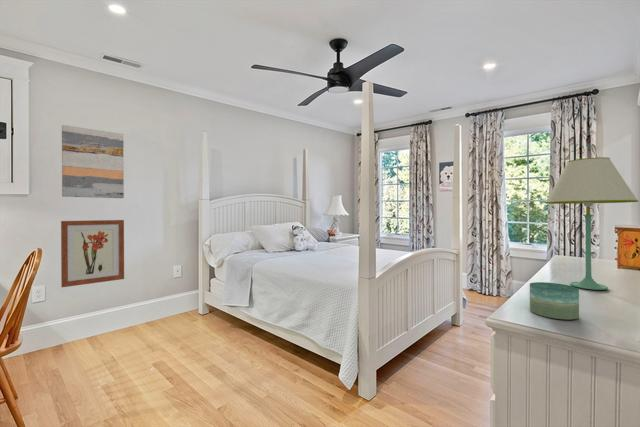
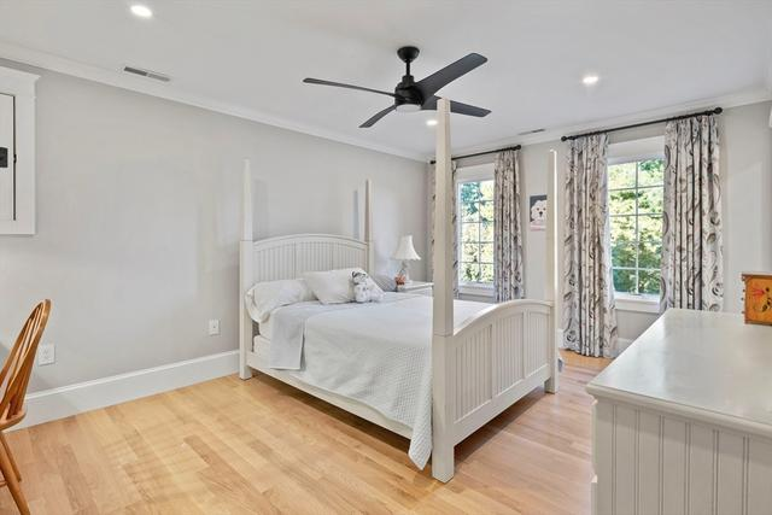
- candle [529,281,580,321]
- wall art [60,219,125,288]
- wall art [61,124,125,199]
- table lamp [544,156,640,291]
